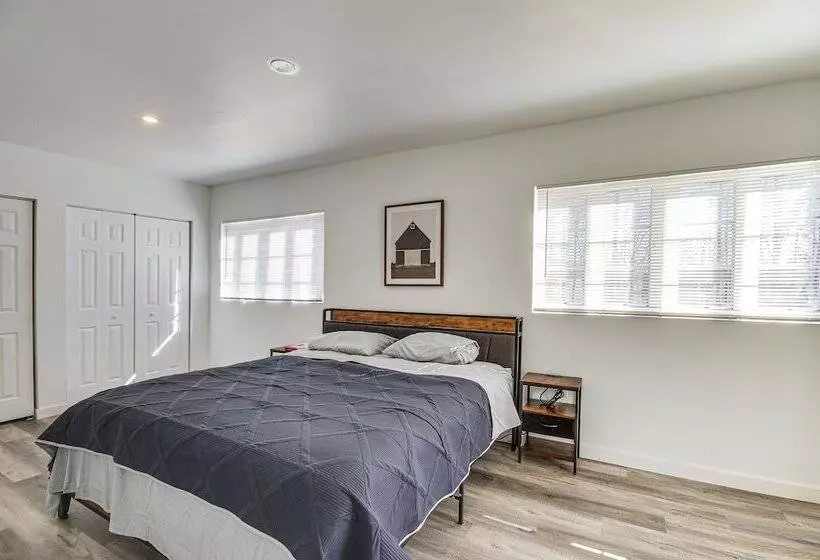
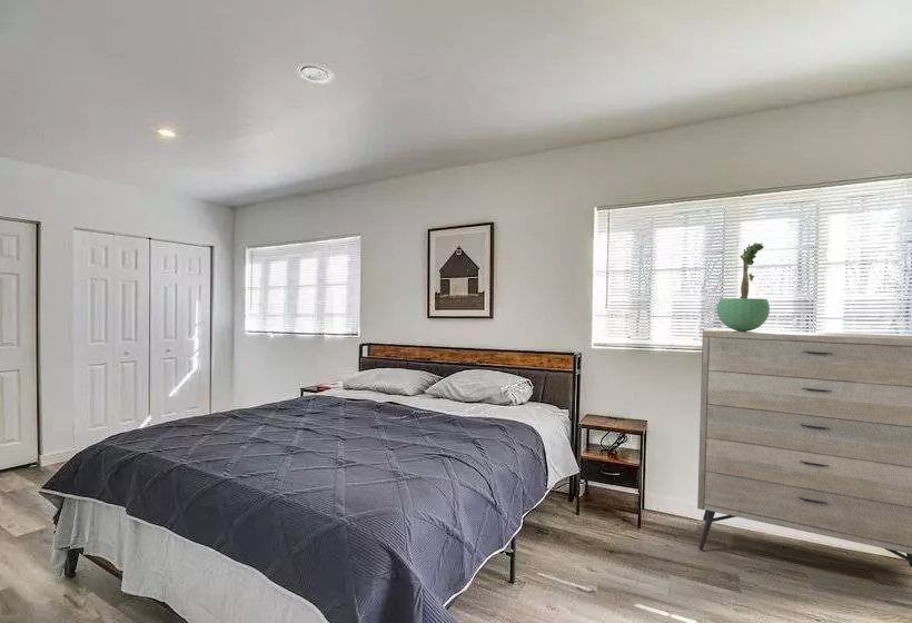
+ dresser [696,327,912,567]
+ potted plant [716,241,771,332]
